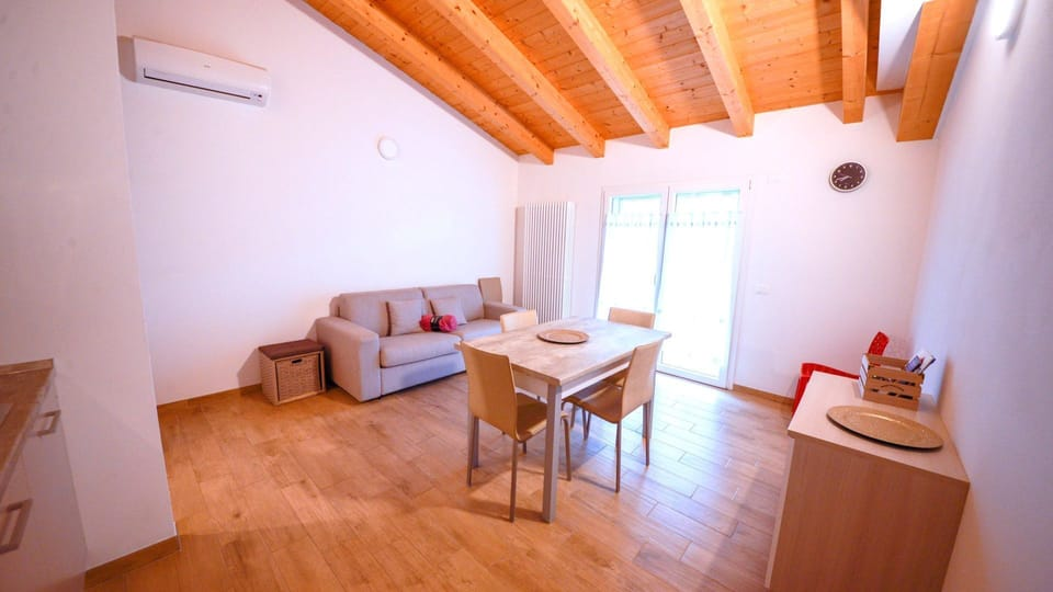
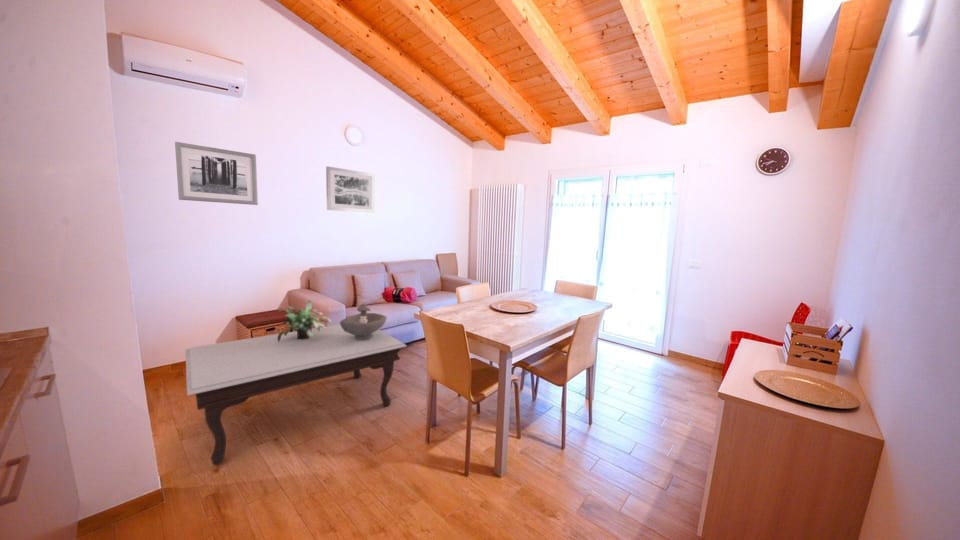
+ coffee table [184,324,407,466]
+ wall art [174,141,259,206]
+ decorative bowl [339,303,388,340]
+ wall art [325,165,376,214]
+ potted plant [277,300,332,342]
